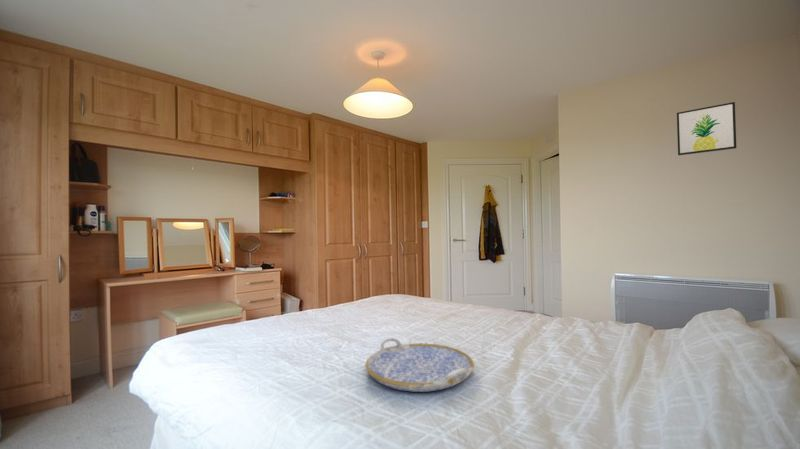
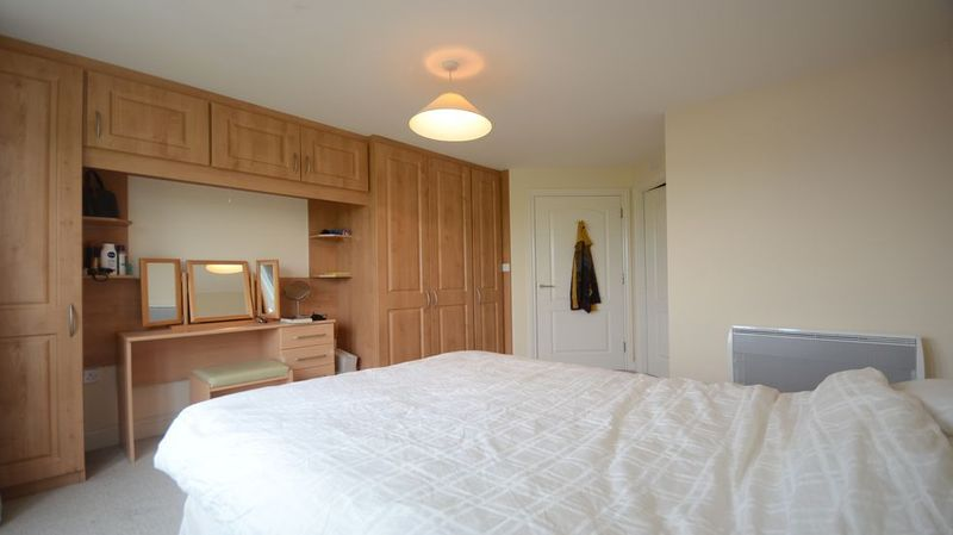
- serving tray [364,337,475,393]
- wall art [676,101,737,156]
